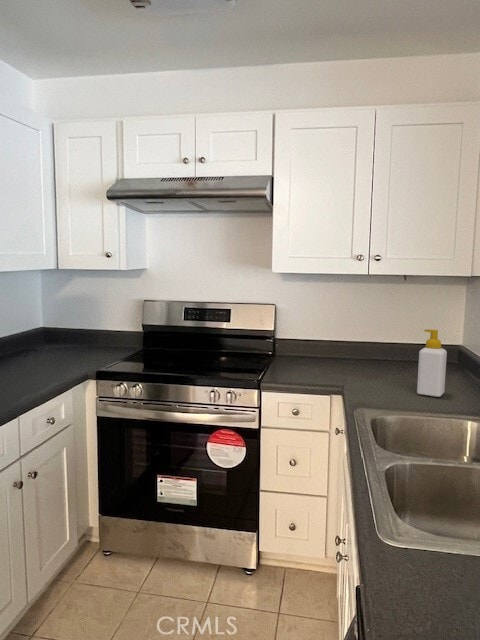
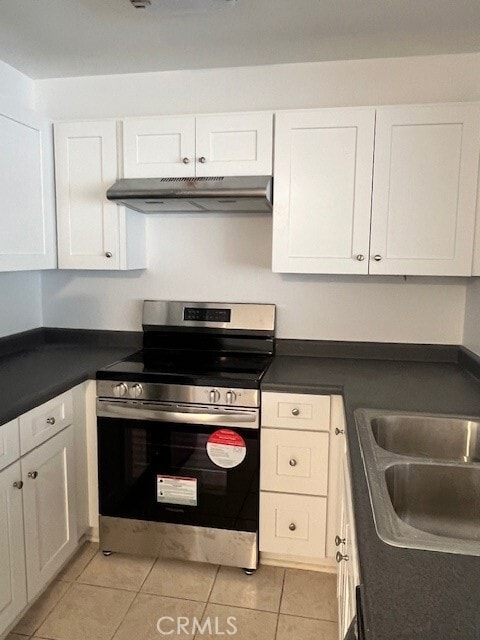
- soap bottle [416,328,448,398]
